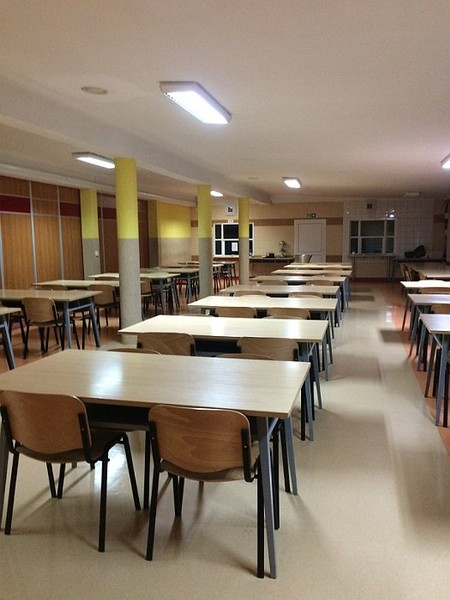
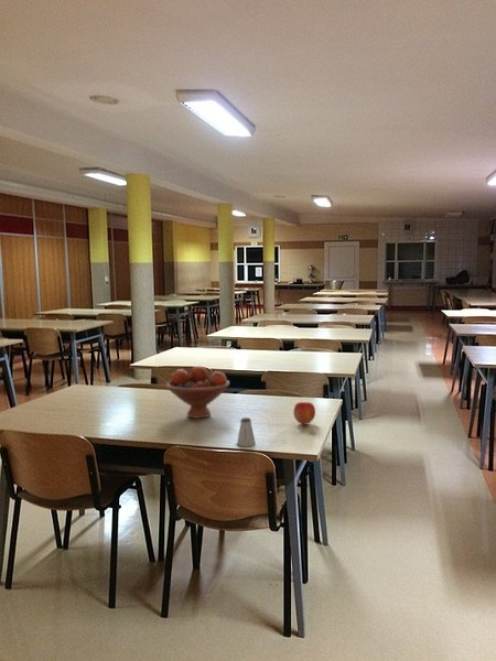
+ fruit bowl [165,365,230,419]
+ apple [292,401,316,425]
+ saltshaker [236,416,257,447]
